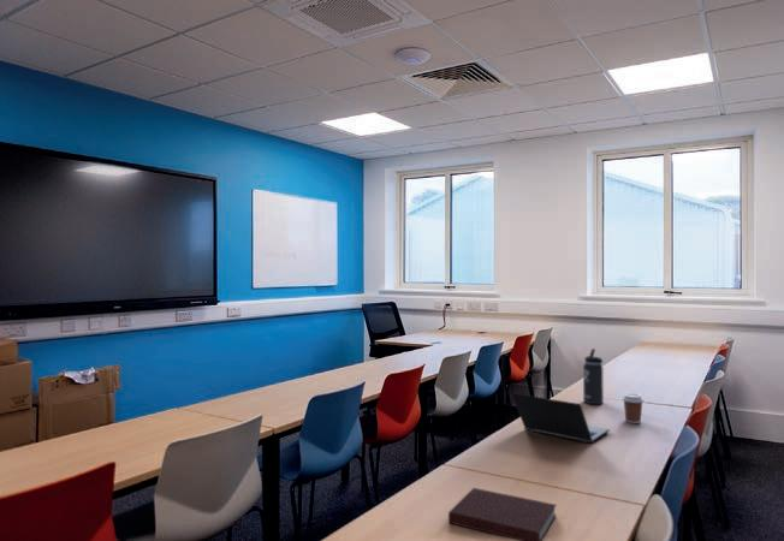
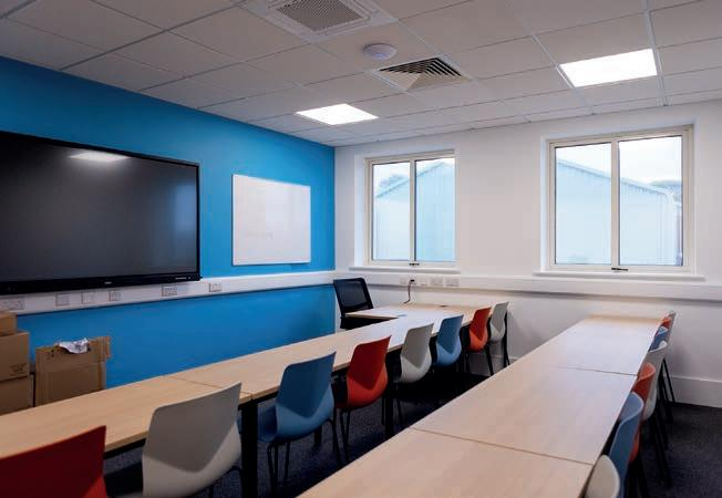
- notebook [447,487,558,541]
- thermos bottle [582,347,605,406]
- laptop [510,392,611,445]
- coffee cup [622,392,645,424]
